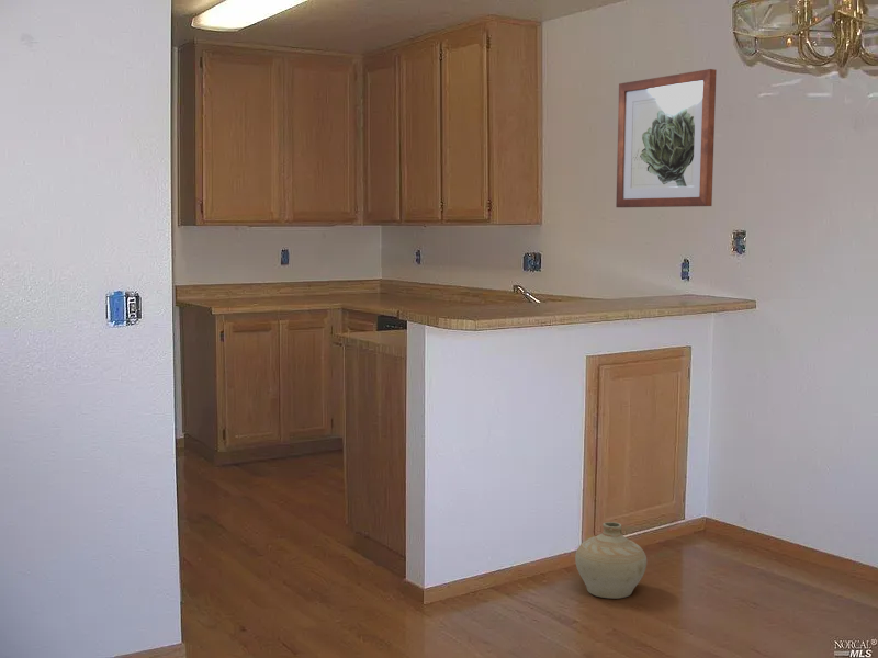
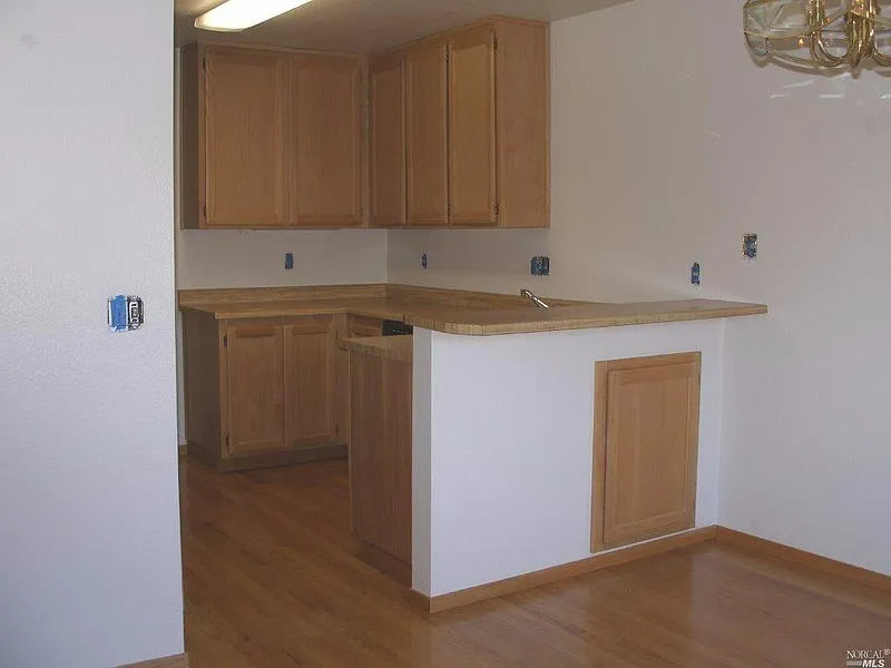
- wall art [615,68,718,208]
- ceramic jug [574,521,648,600]
